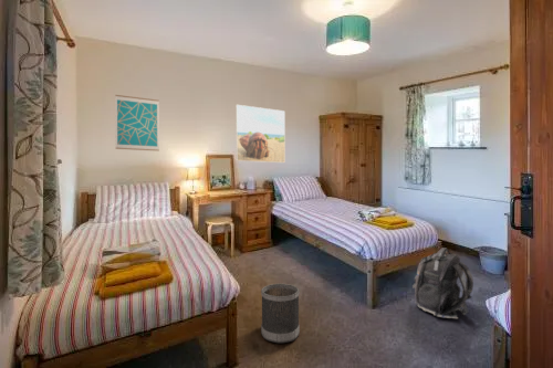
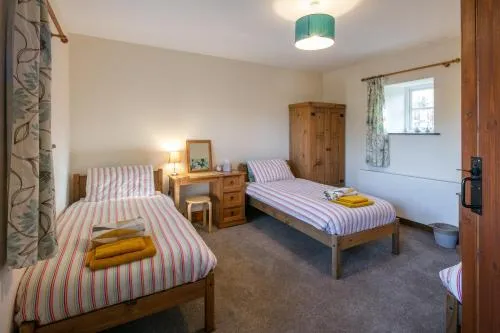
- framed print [234,104,286,164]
- backpack [411,246,474,319]
- wall art [114,94,160,153]
- wastebasket [260,283,301,344]
